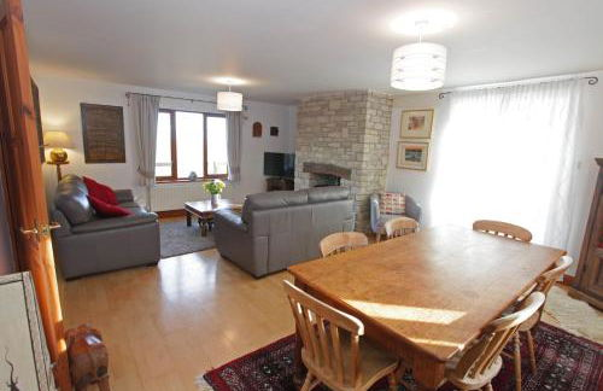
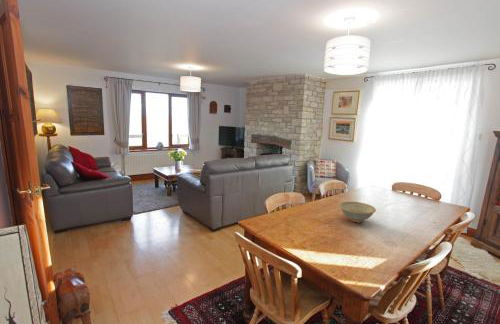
+ dish [338,201,377,223]
